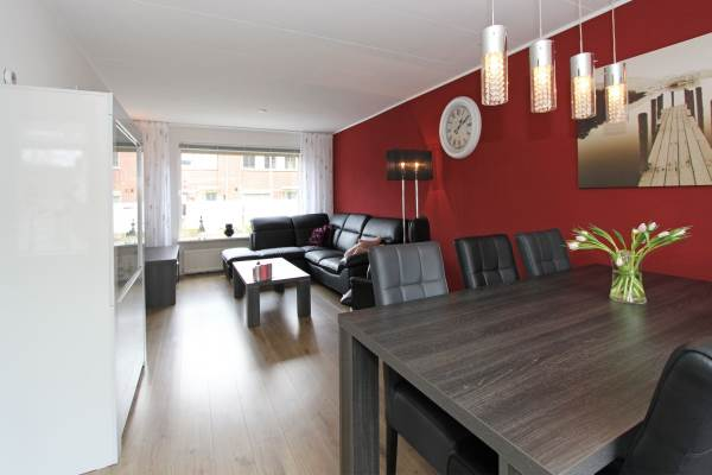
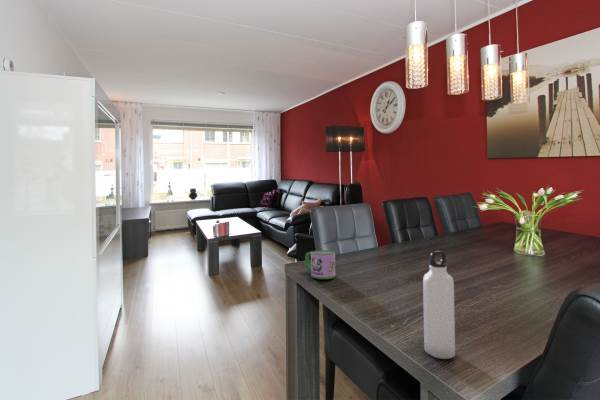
+ mug [304,249,336,280]
+ water bottle [422,250,456,360]
